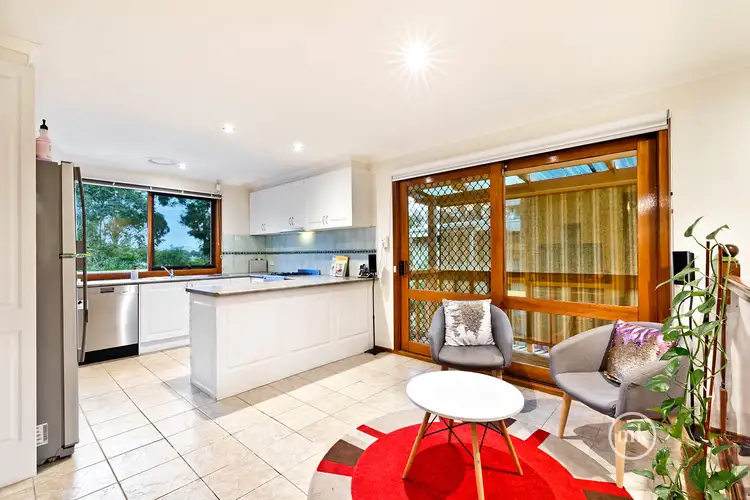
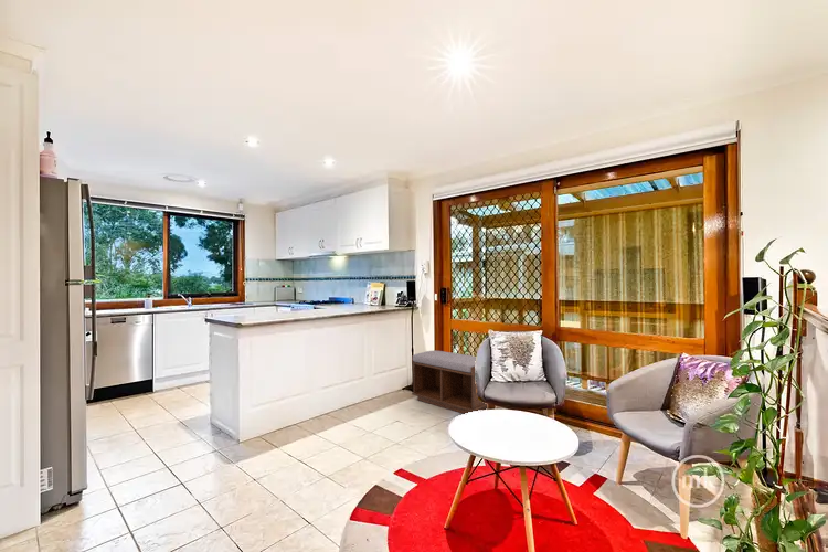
+ bench [411,350,488,415]
